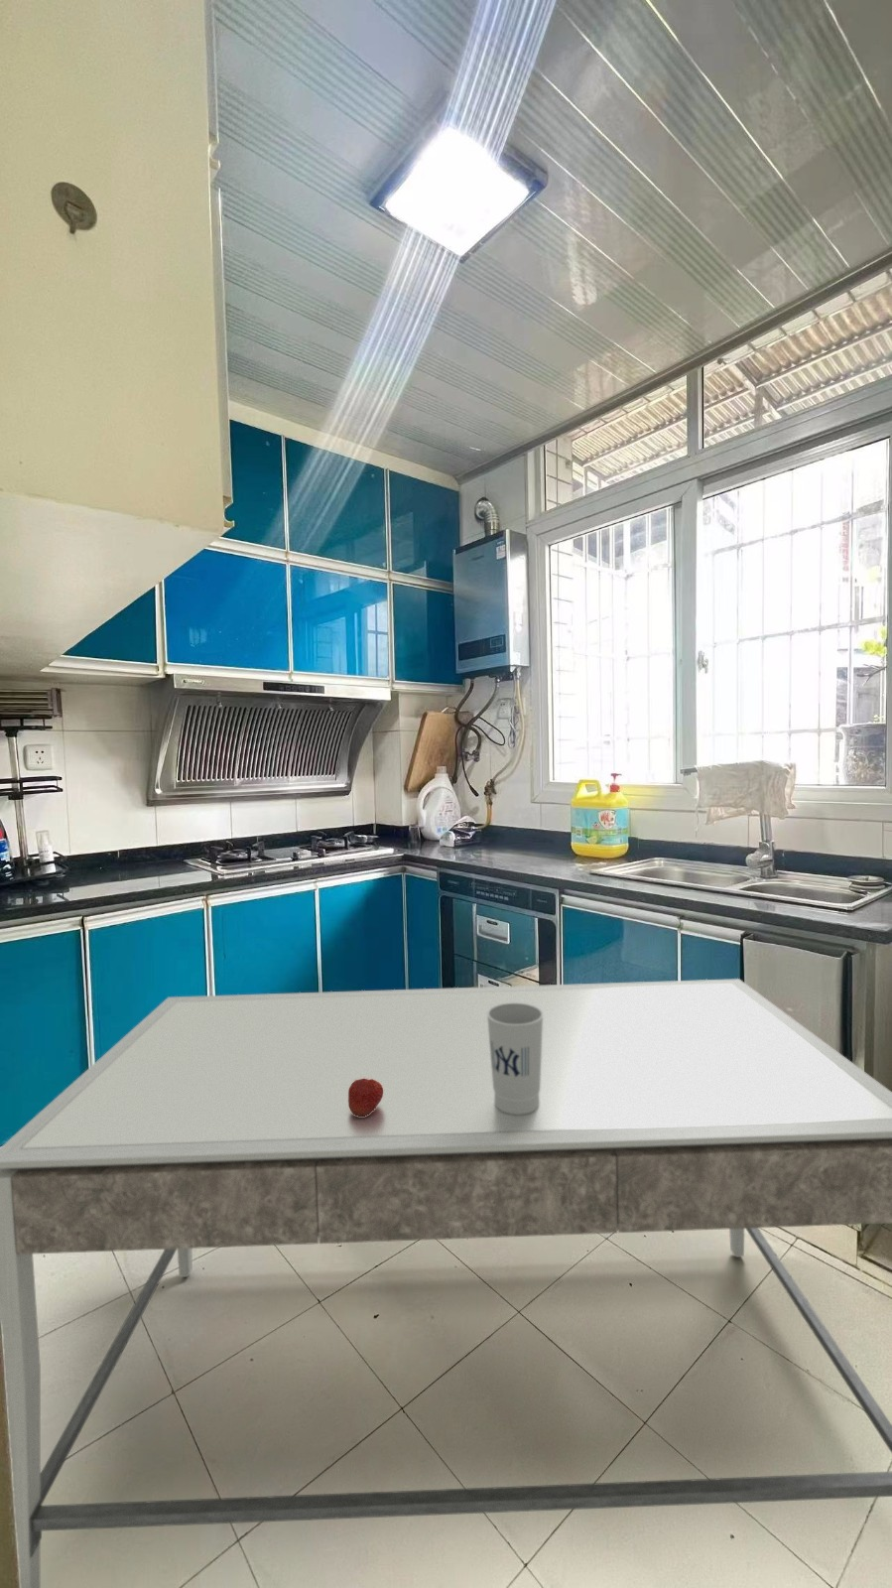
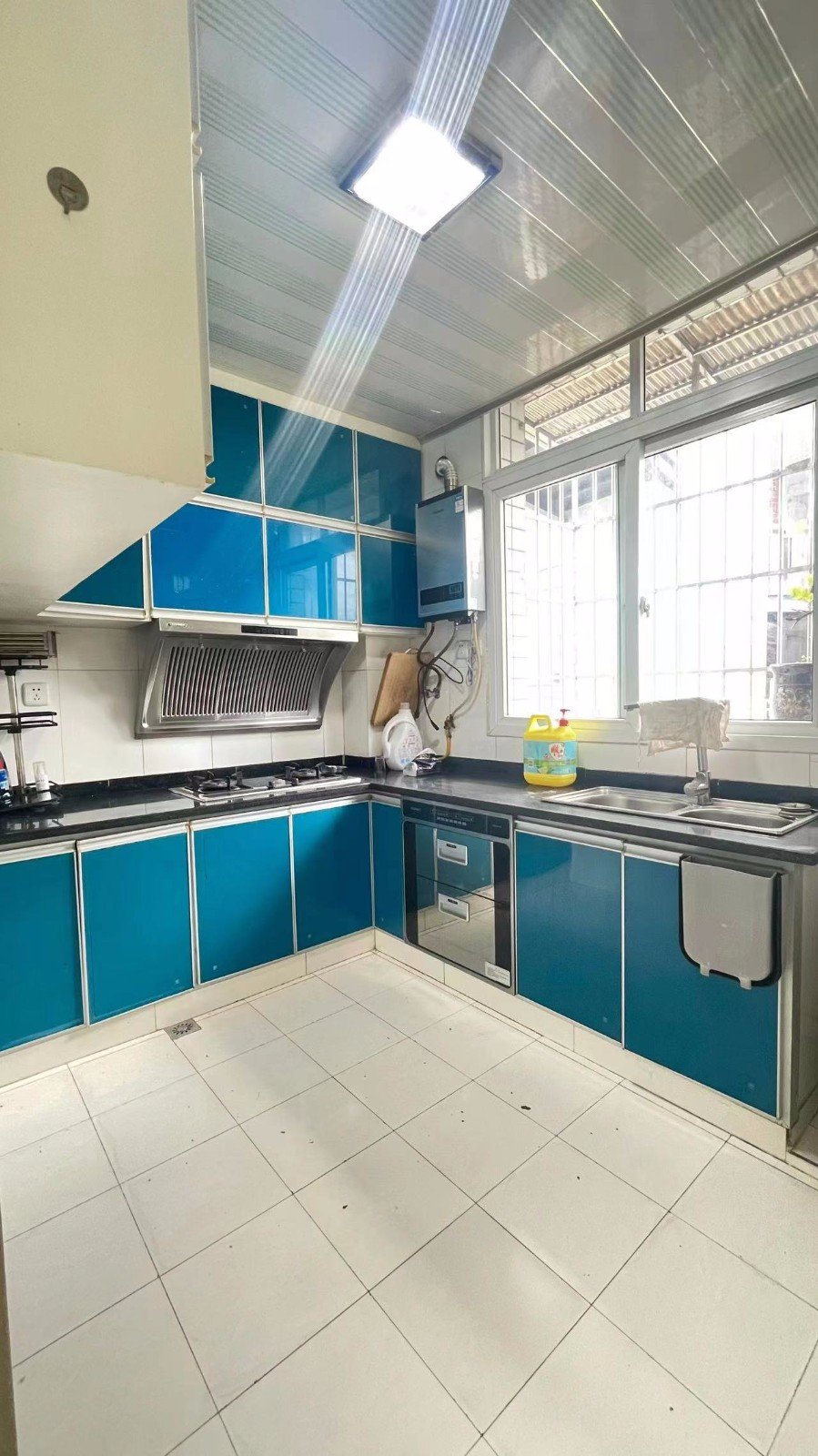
- dining table [0,977,892,1588]
- cup [487,1002,544,1115]
- fruit [348,1078,384,1117]
